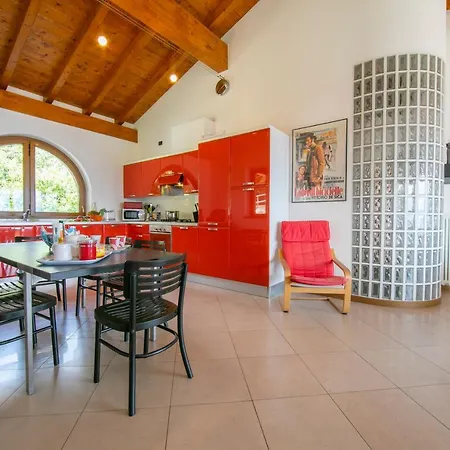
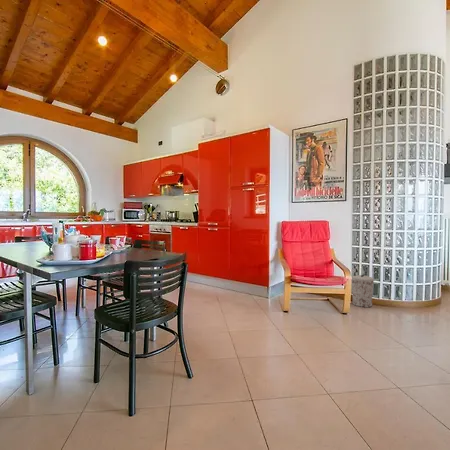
+ trash can [351,274,375,308]
